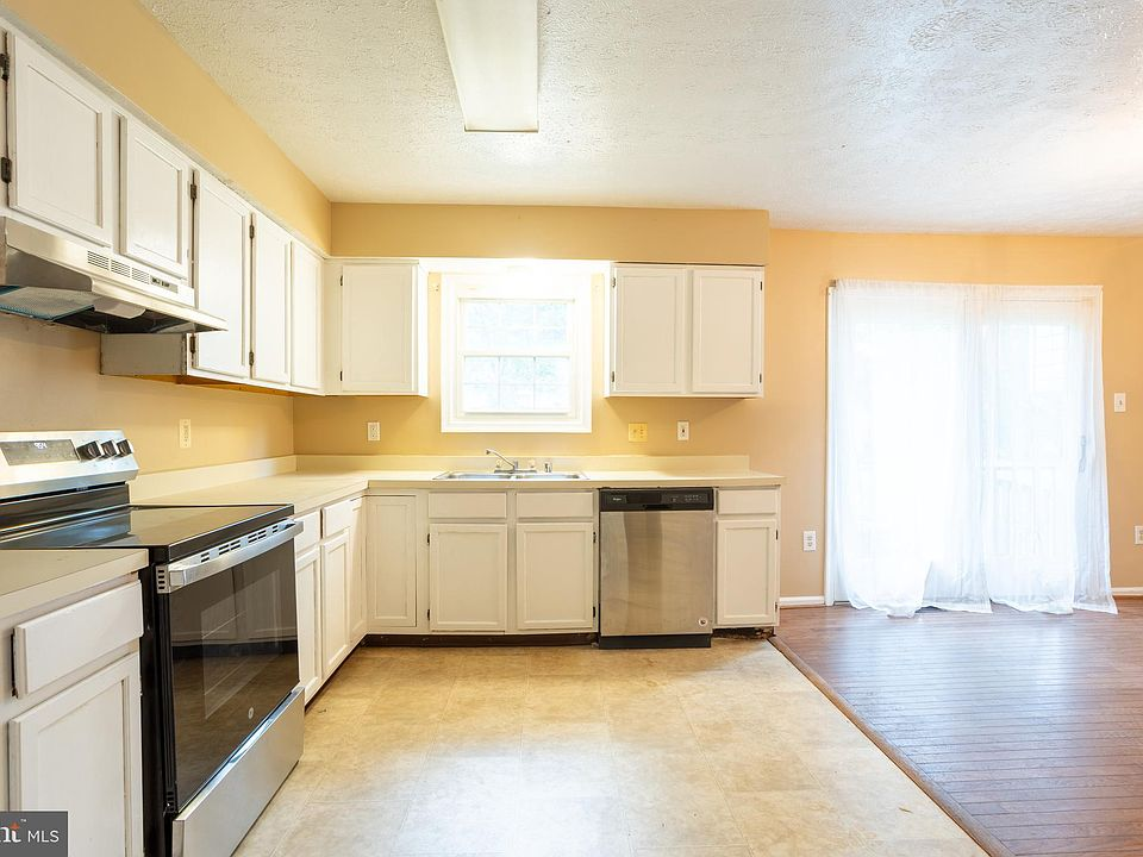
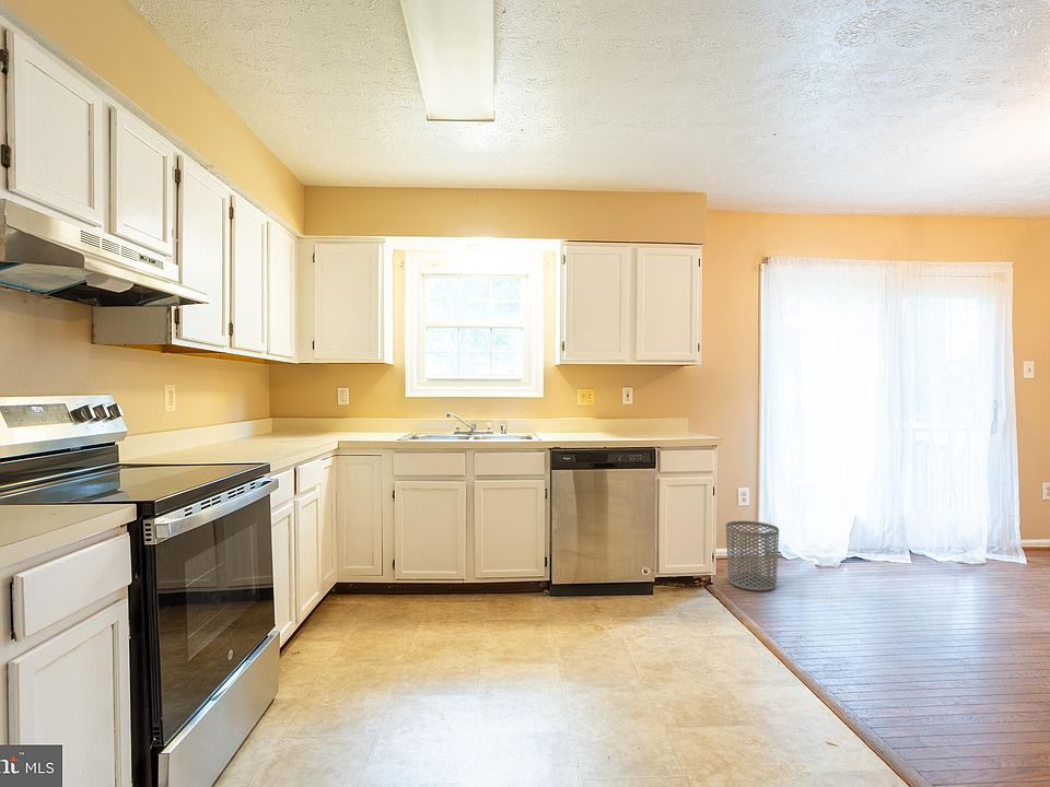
+ waste bin [725,520,780,592]
